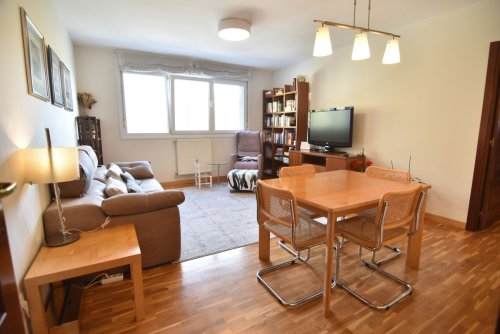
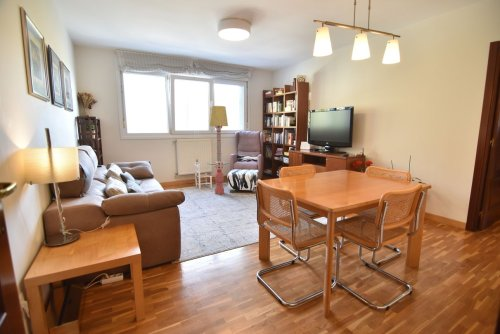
+ floor lamp [208,105,229,195]
